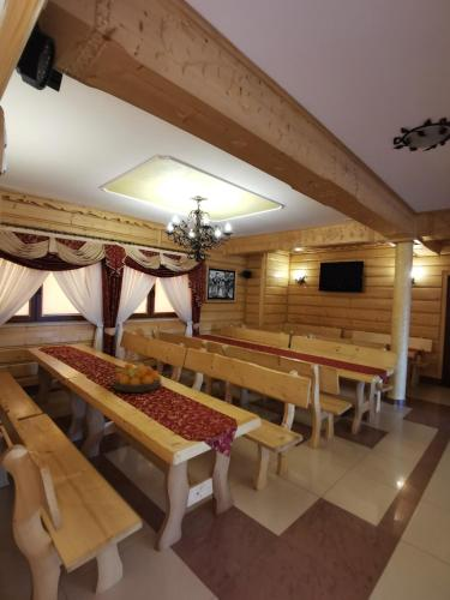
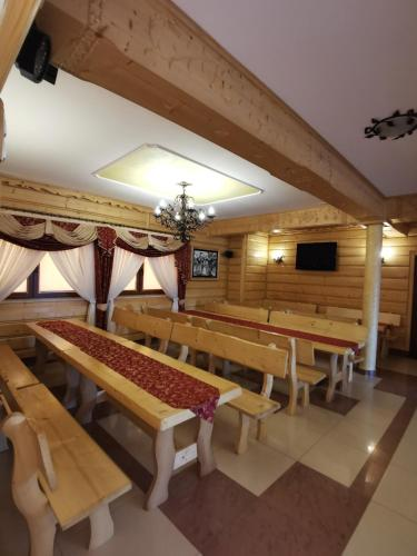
- fruit bowl [112,361,163,394]
